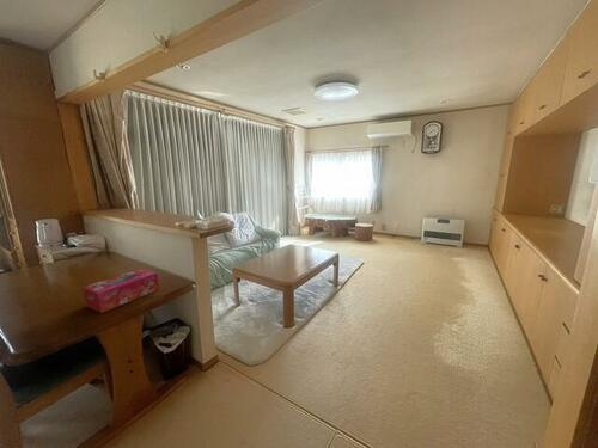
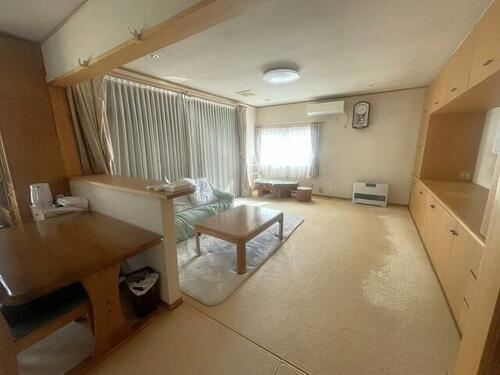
- tissue box [81,268,160,314]
